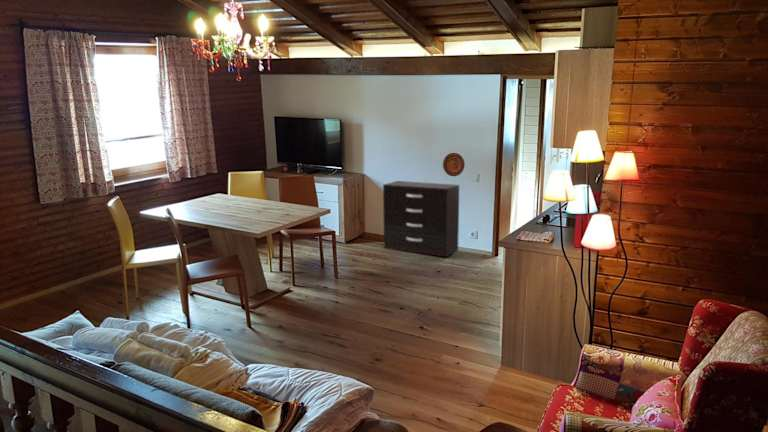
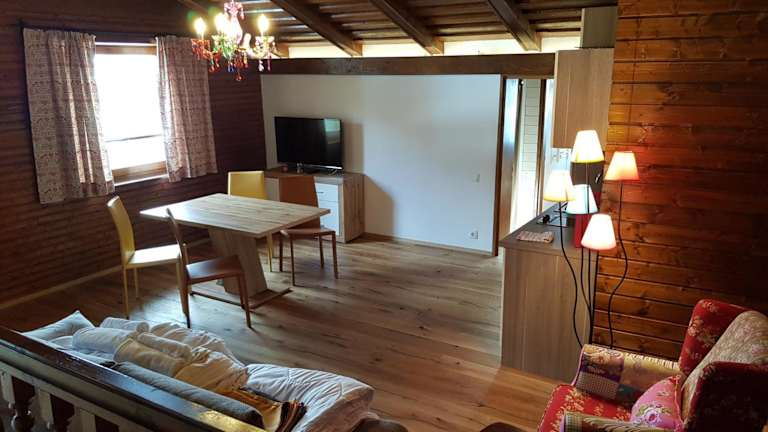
- dresser [382,180,460,258]
- decorative plate [442,152,466,177]
